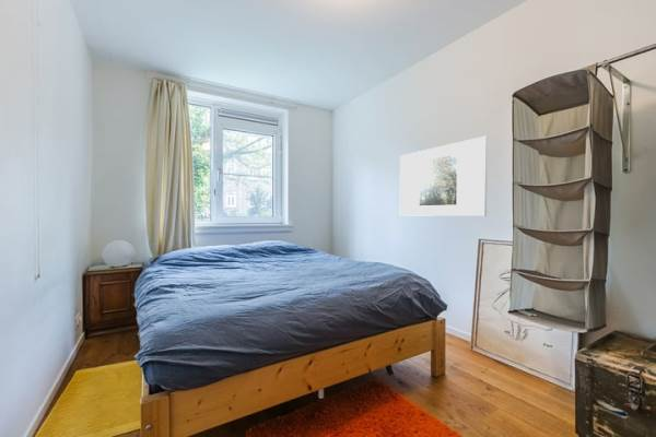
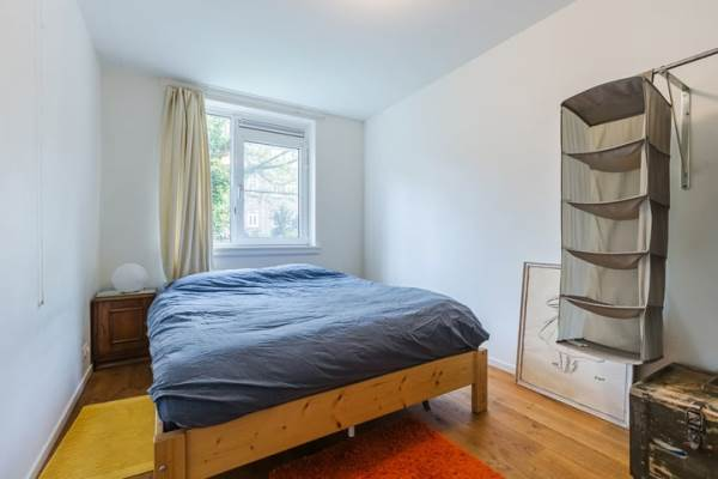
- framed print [399,134,489,217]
